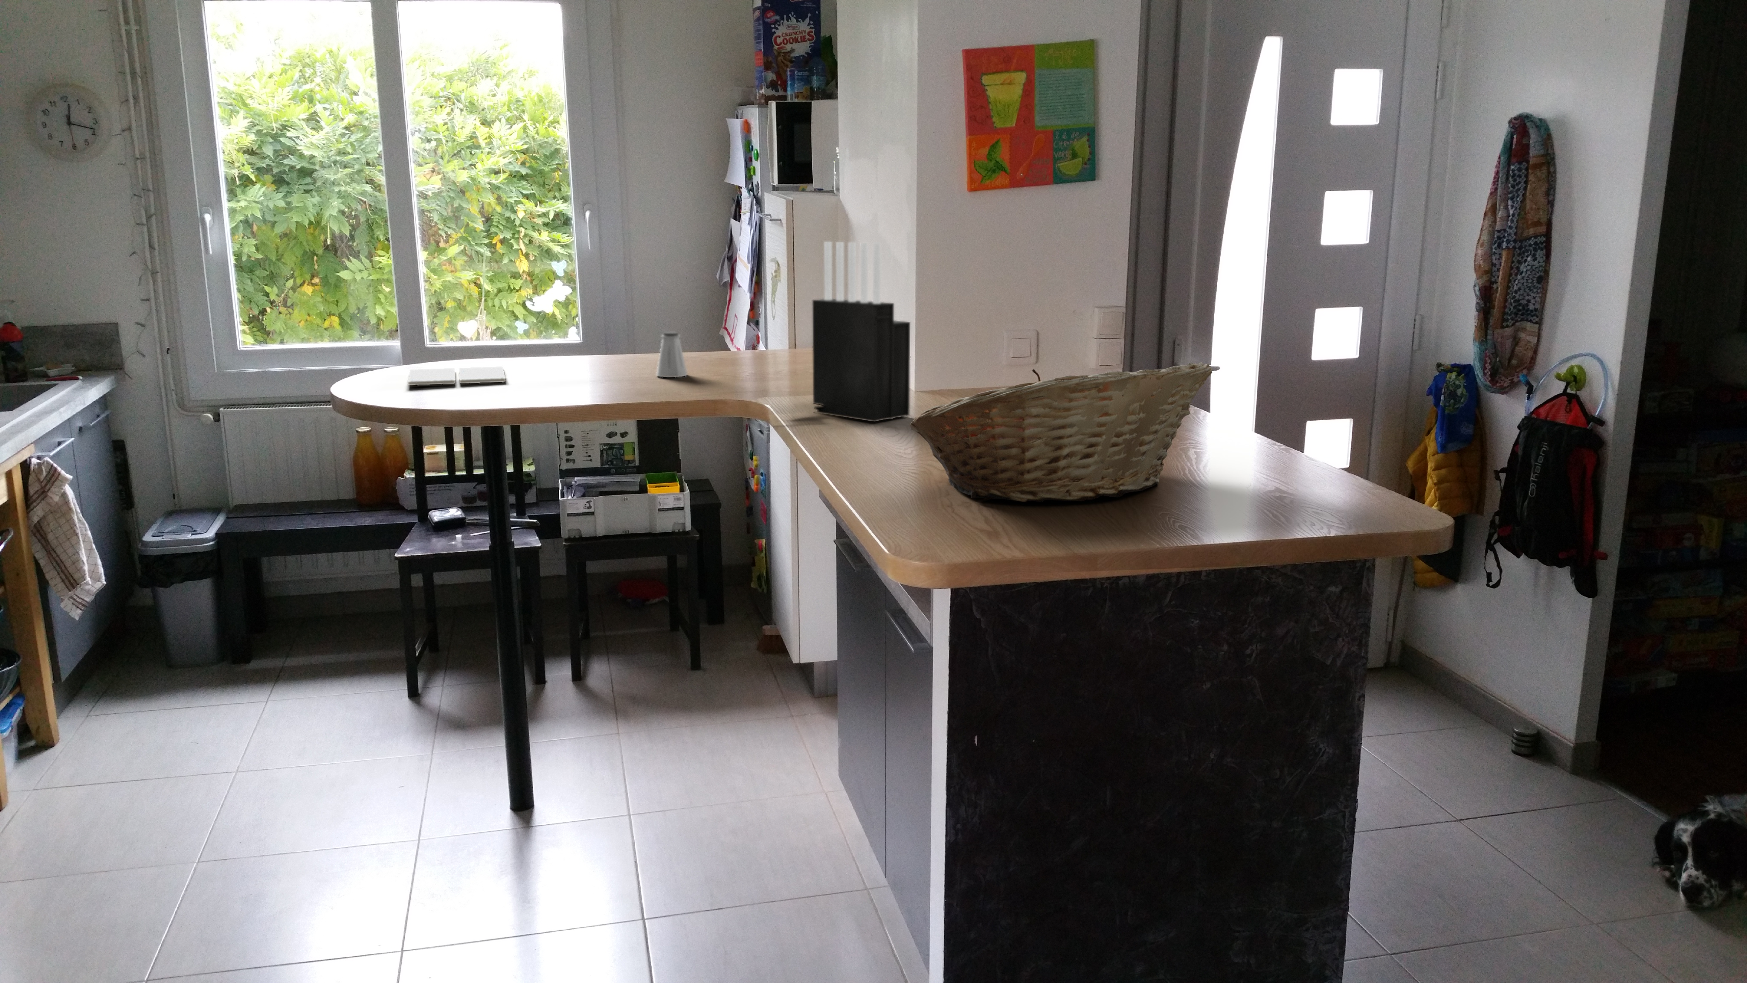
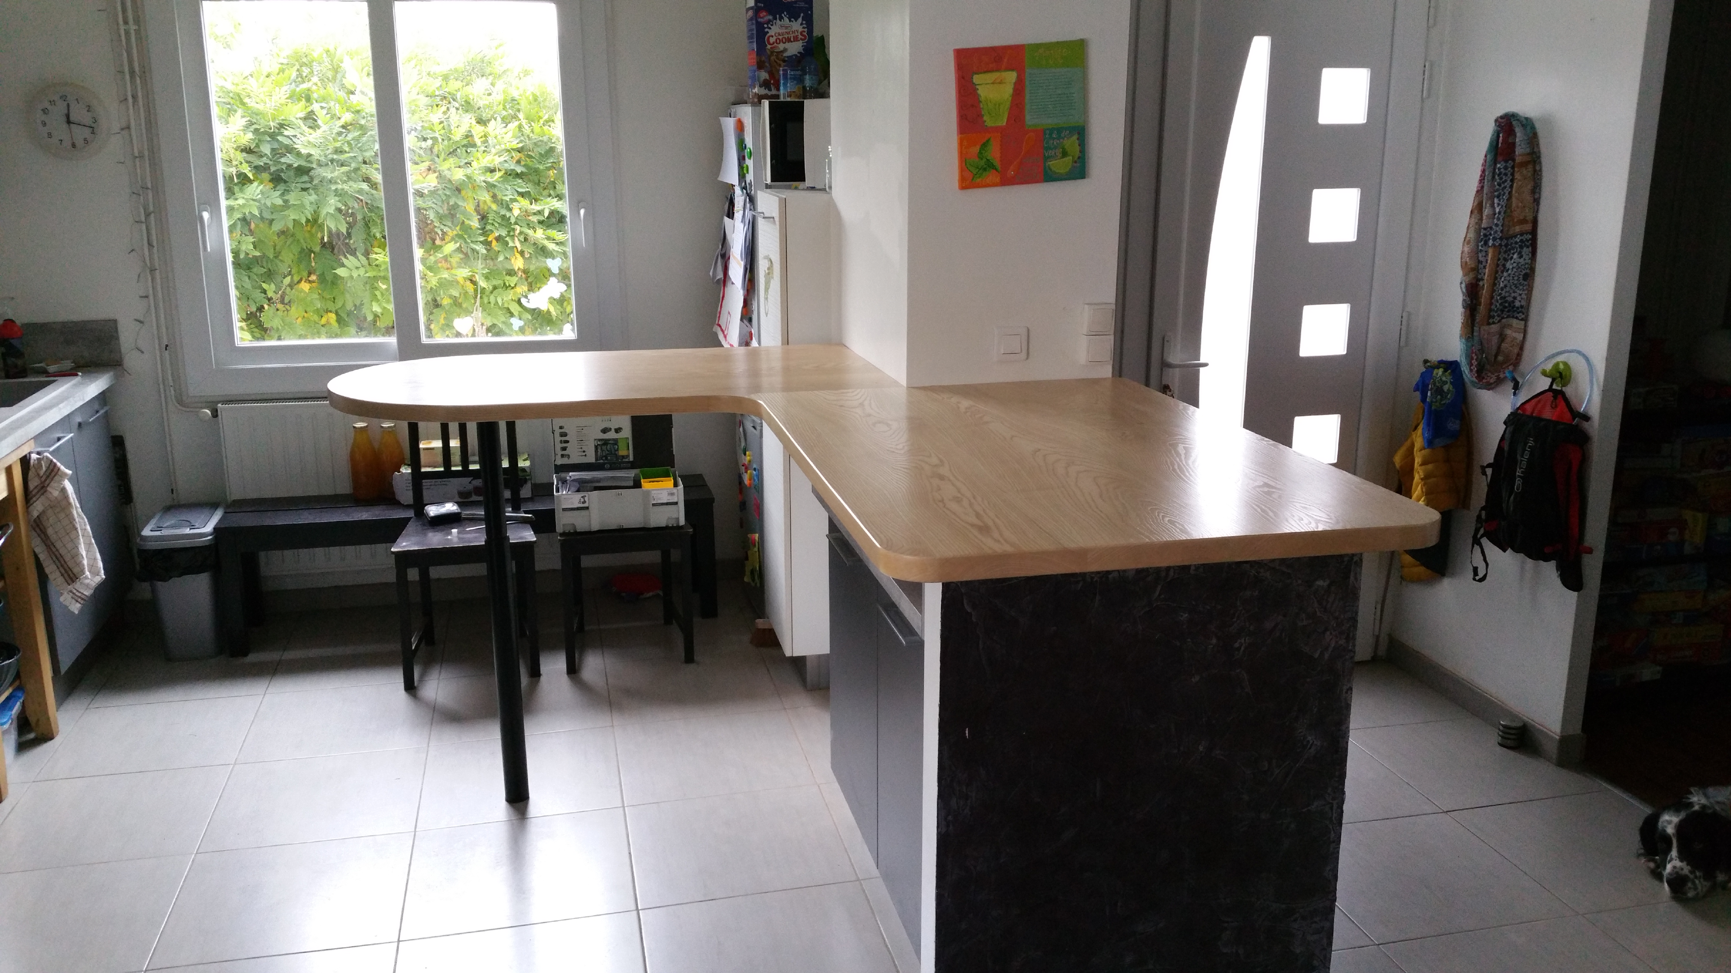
- drink coaster [407,366,506,385]
- knife block [812,241,911,422]
- saltshaker [656,331,688,378]
- fruit basket [909,361,1213,503]
